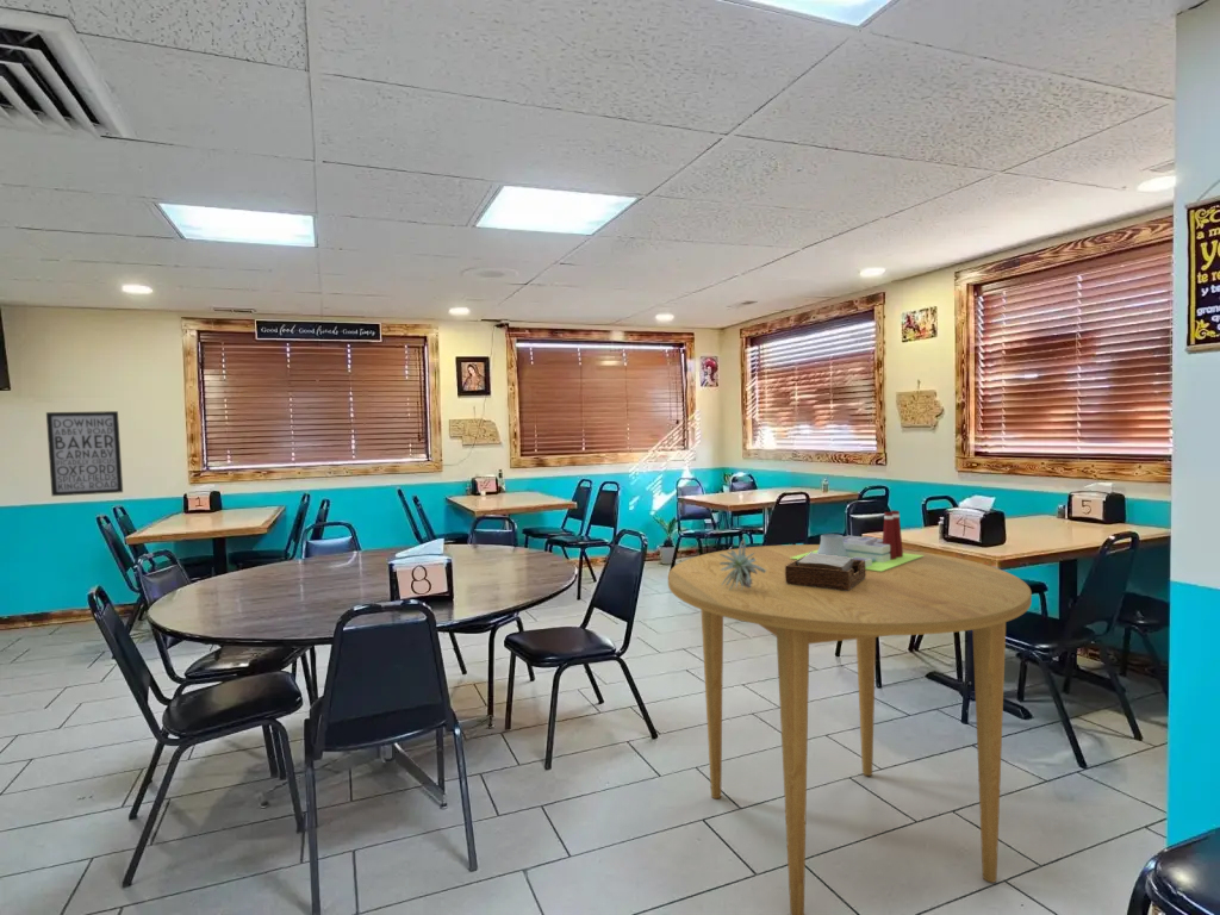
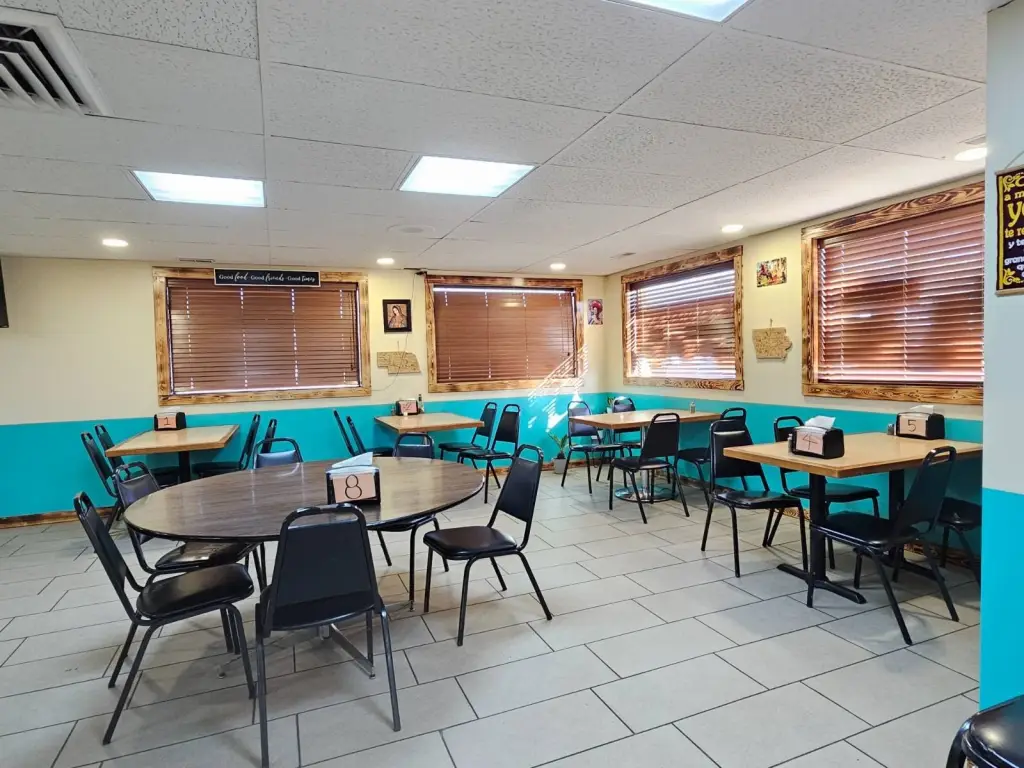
- napkin holder [785,552,866,590]
- succulent plant [720,539,766,590]
- dining table [667,543,1033,915]
- wall art [45,410,124,497]
- architectural model [790,509,925,572]
